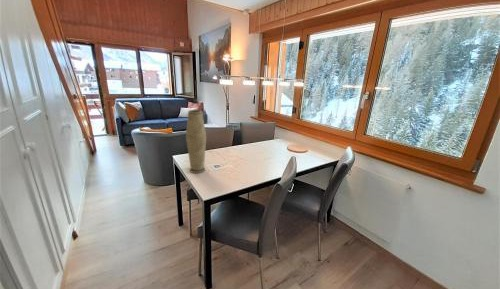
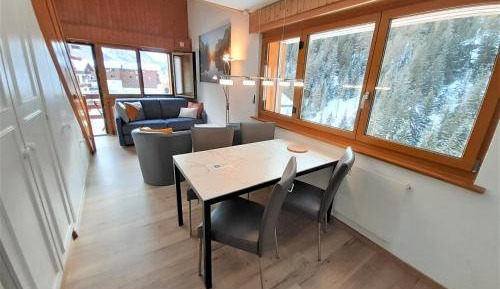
- vase [185,109,207,174]
